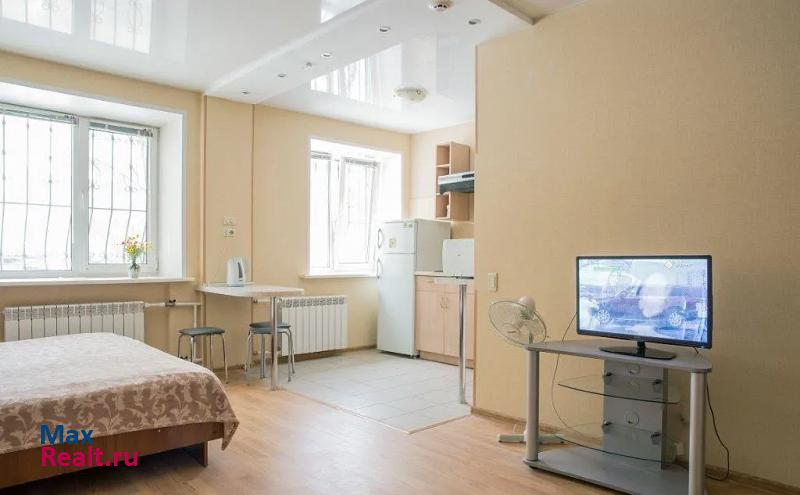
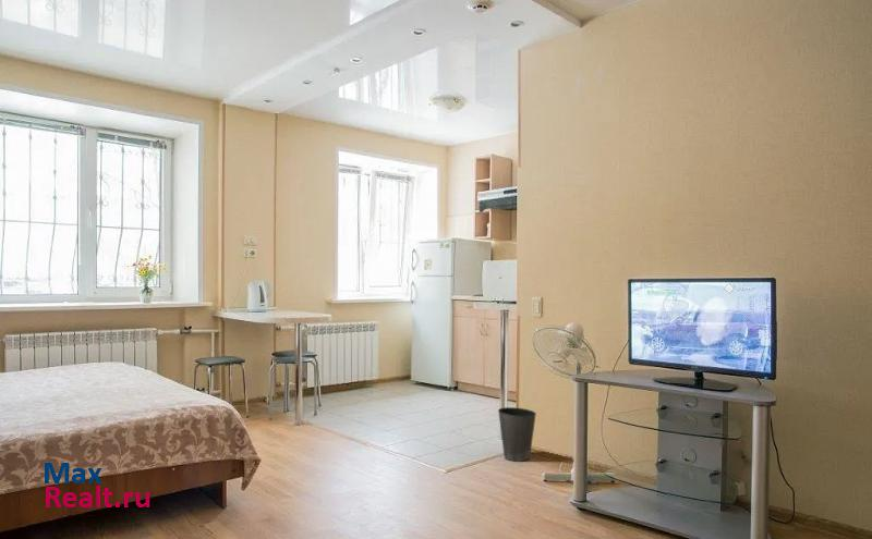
+ waste basket [497,406,537,463]
